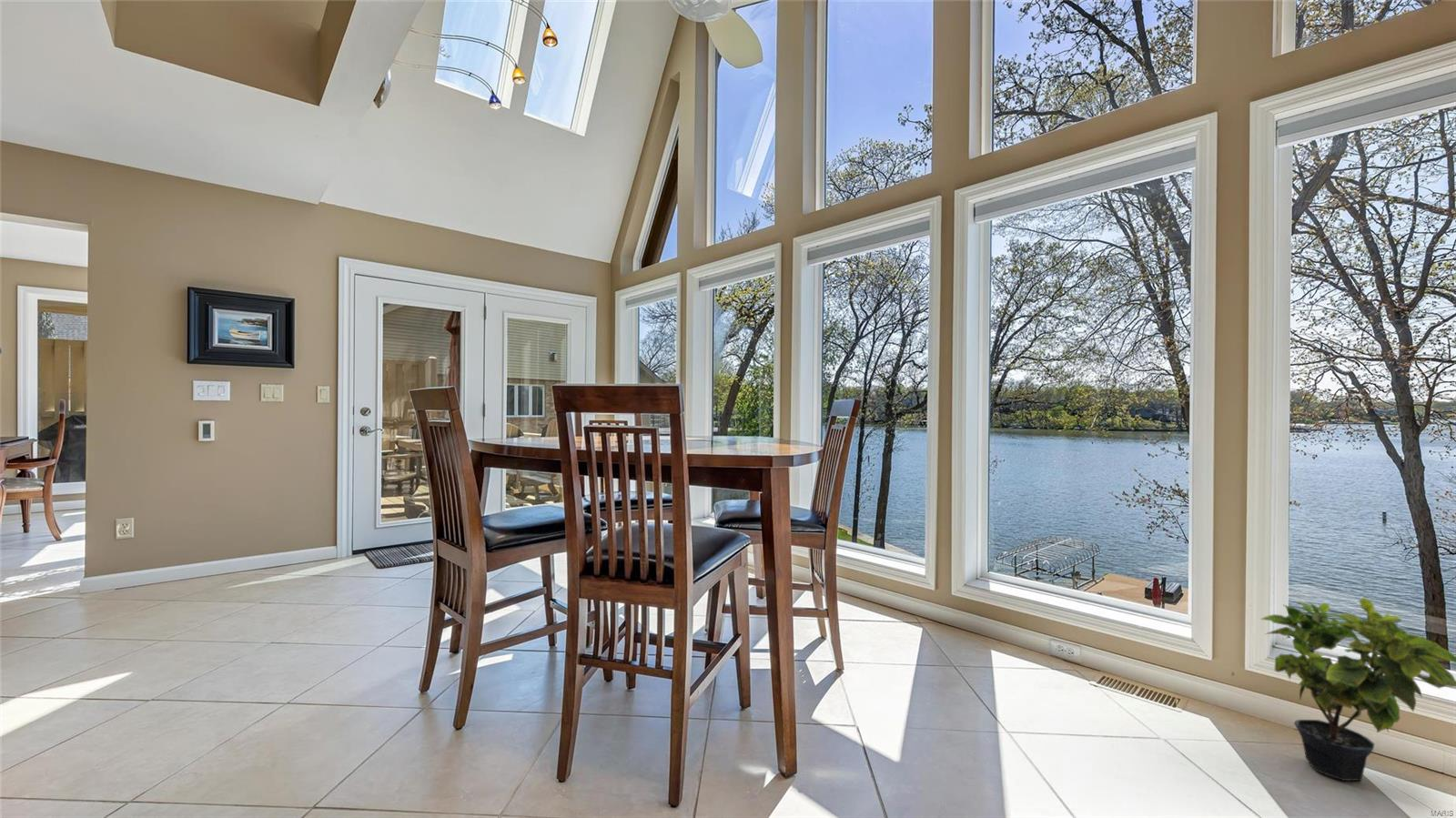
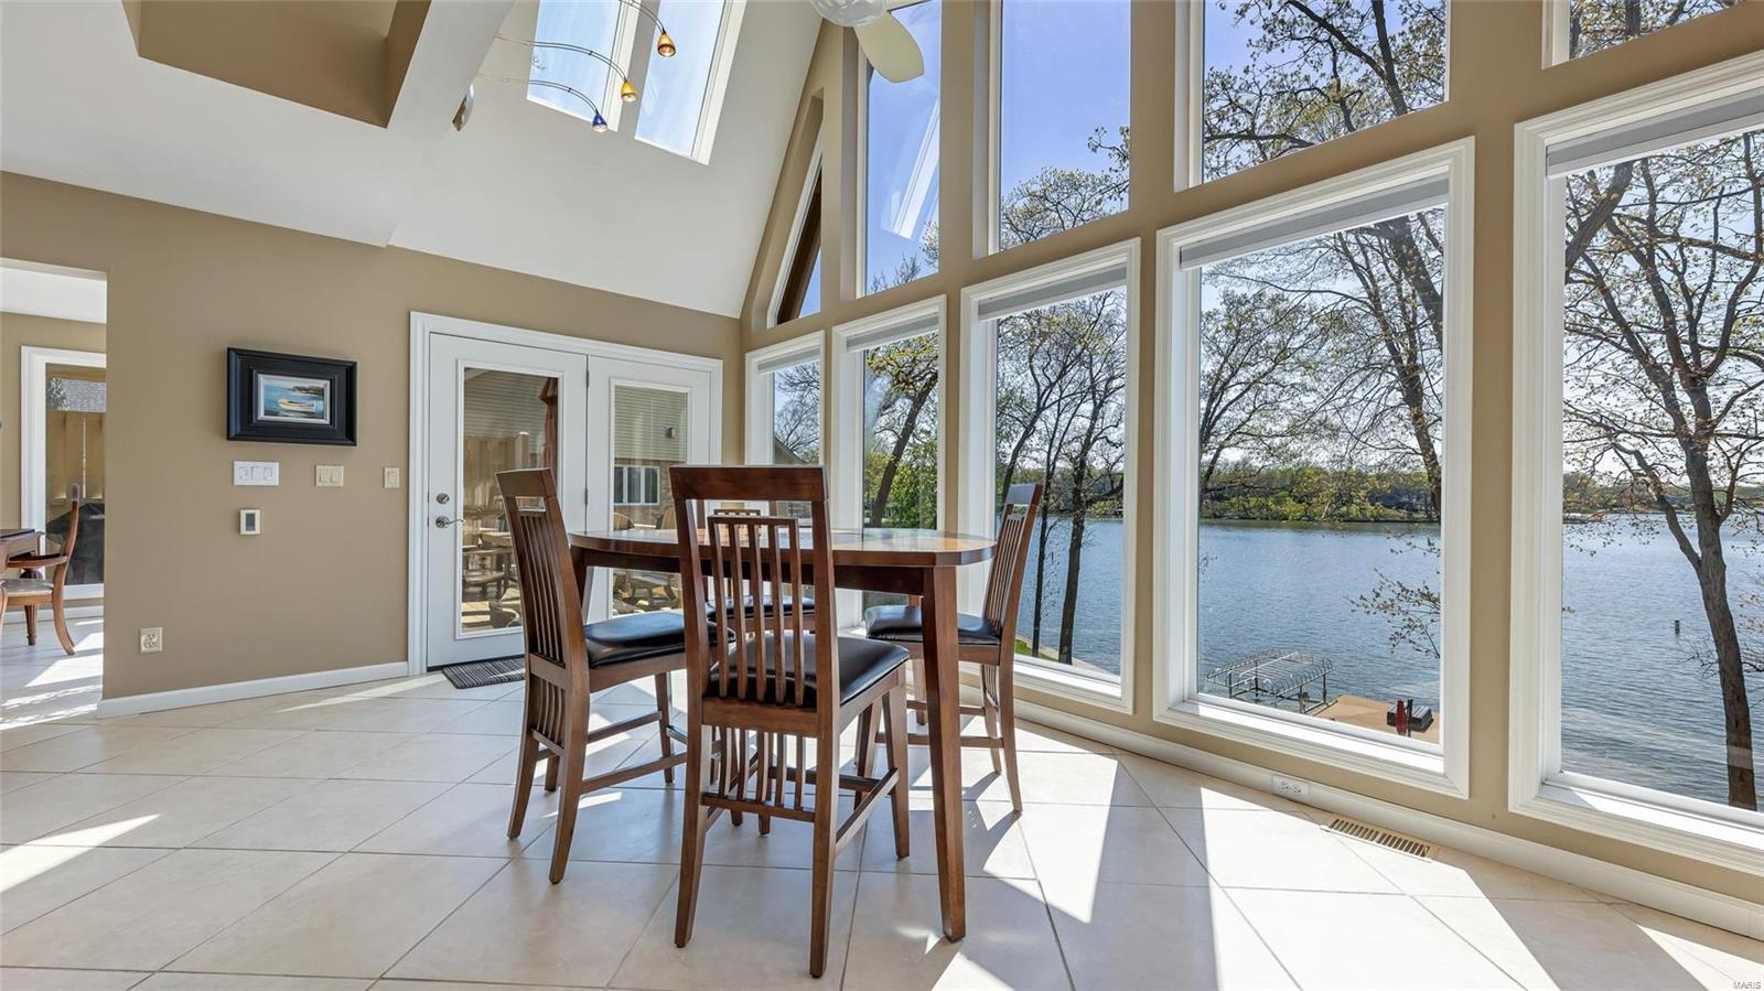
- potted plant [1259,596,1456,782]
